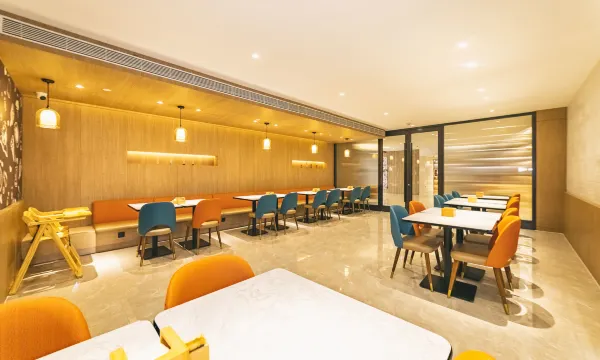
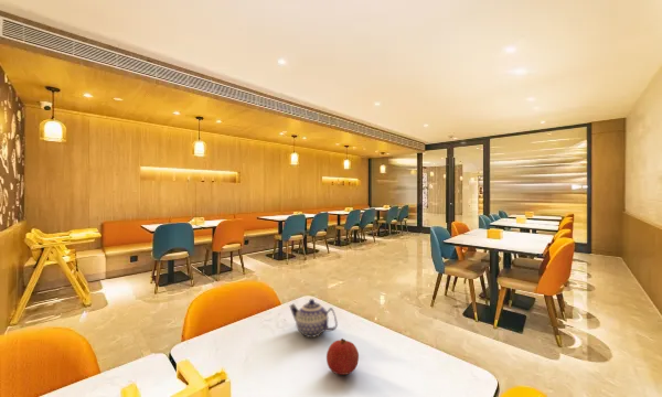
+ teapot [289,298,339,339]
+ fruit [325,337,360,376]
